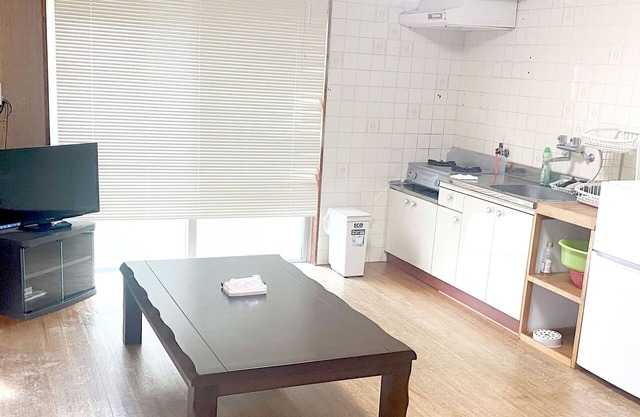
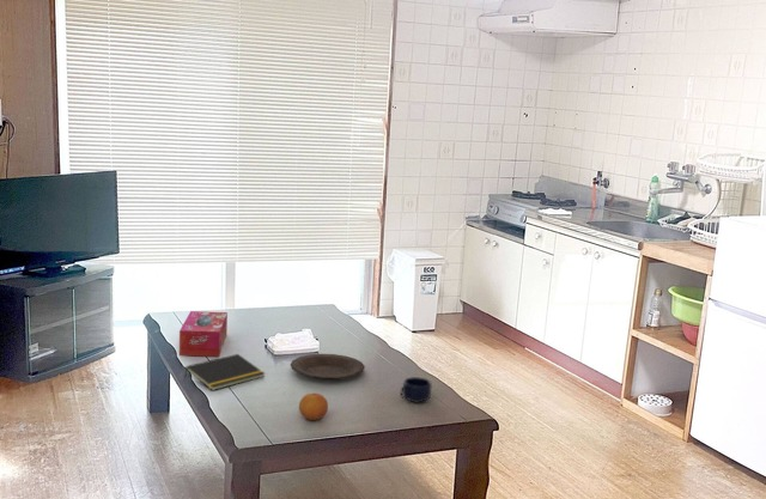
+ fruit [298,392,329,421]
+ tissue box [178,310,229,358]
+ plate [290,353,366,381]
+ notepad [183,353,266,391]
+ mug [400,376,433,403]
